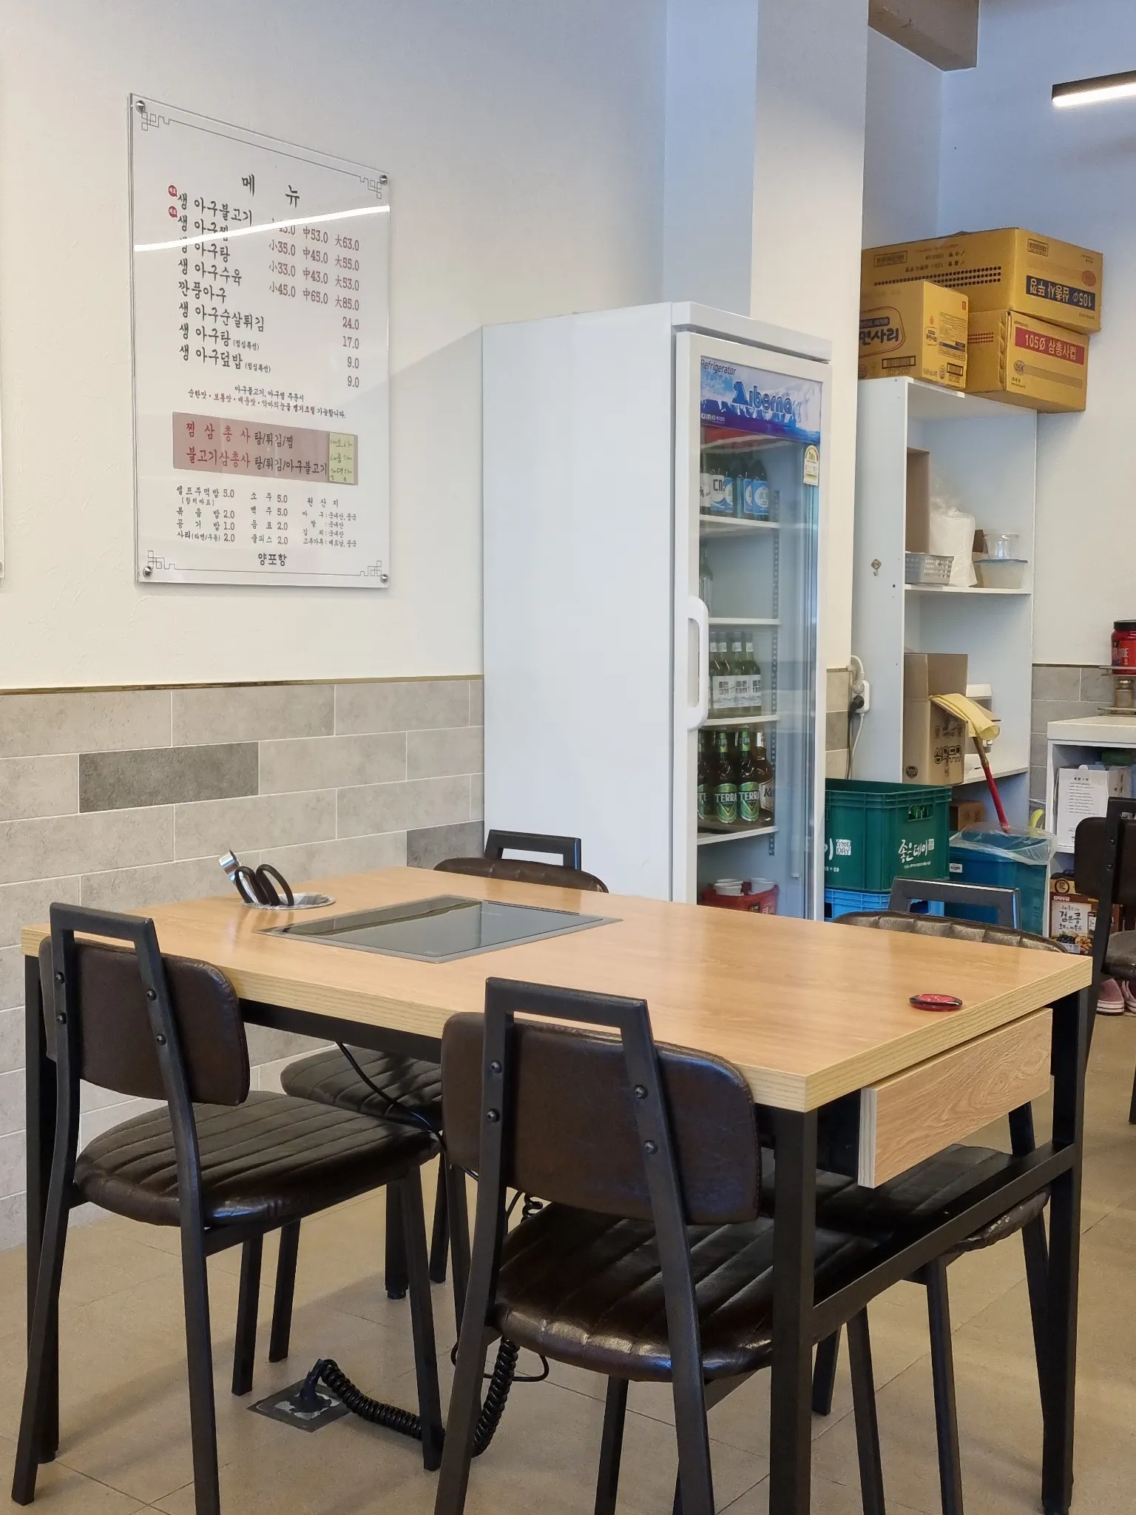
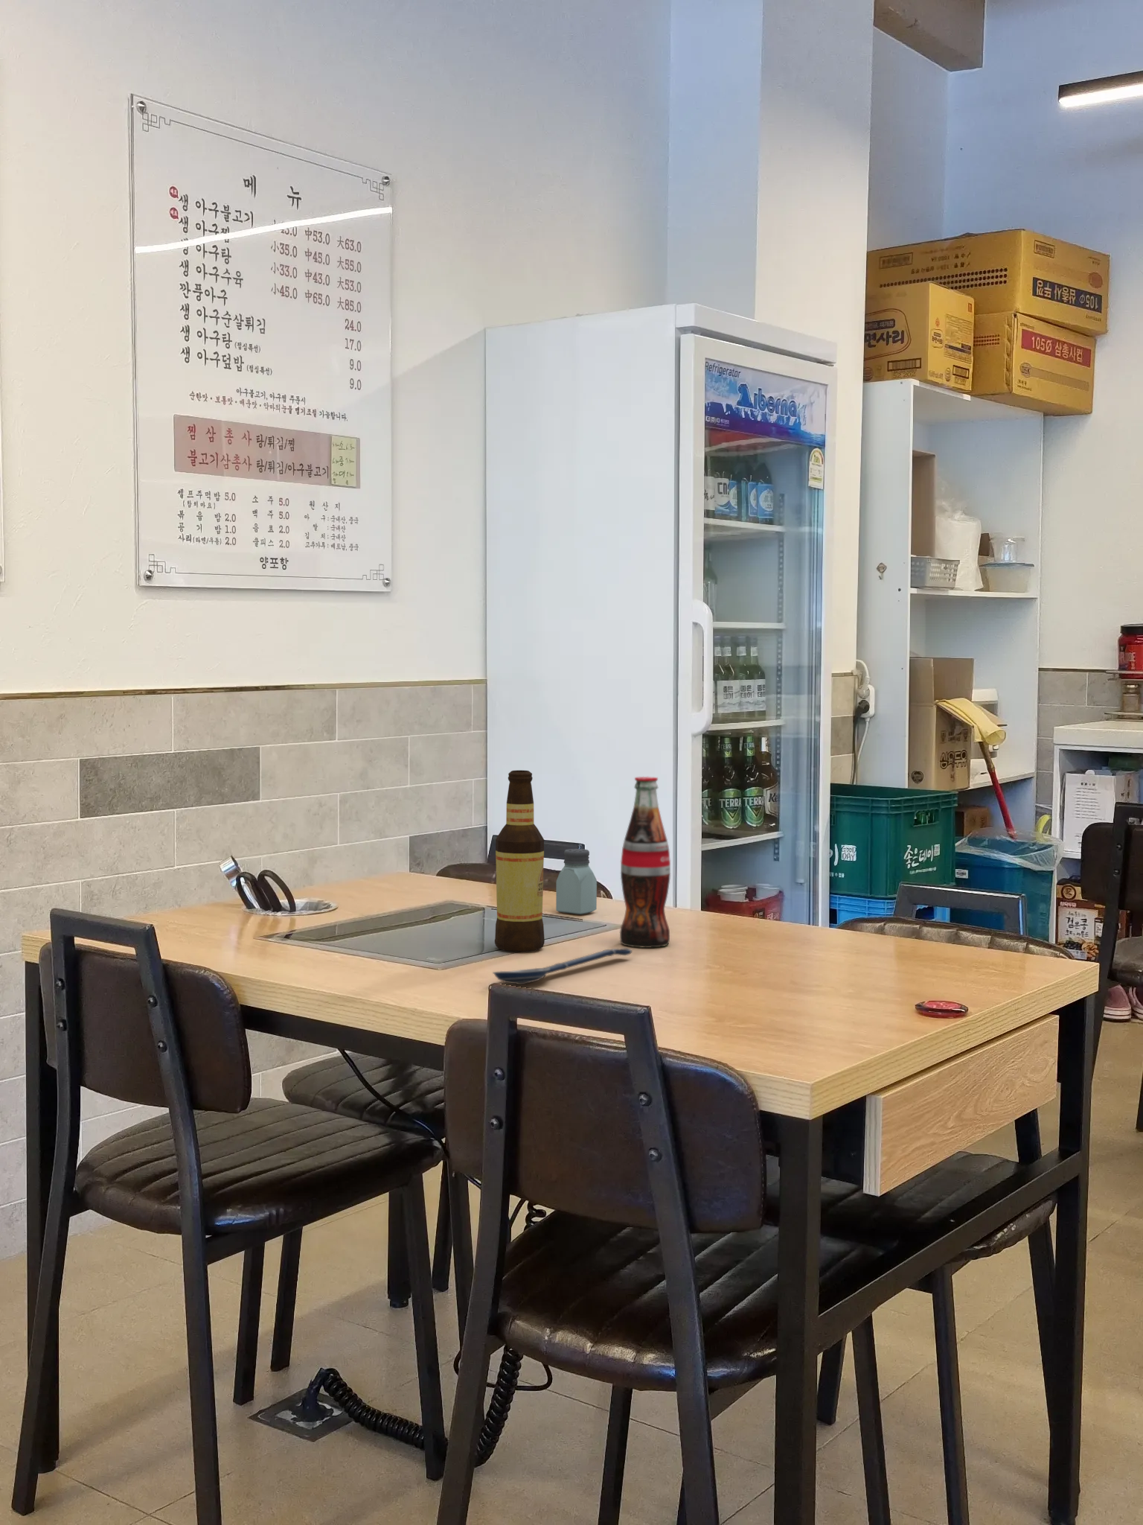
+ pop [620,776,671,949]
+ bottle [495,770,545,952]
+ spoon [492,947,633,985]
+ saltshaker [555,848,598,915]
